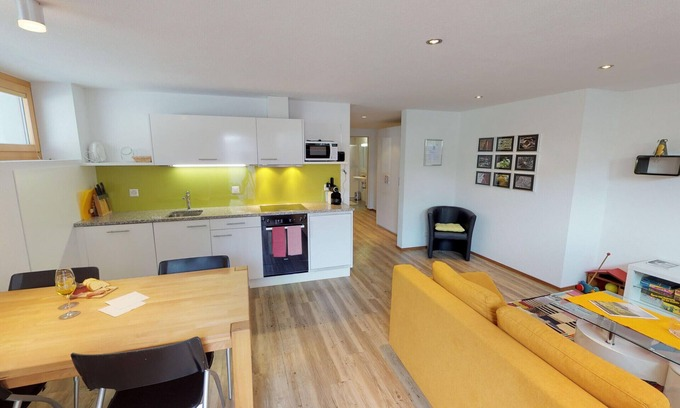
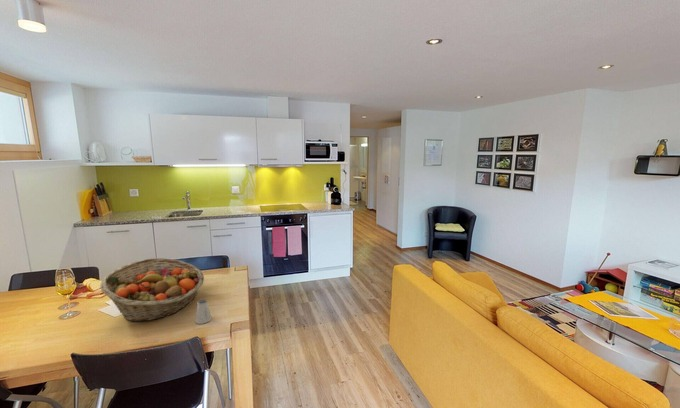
+ saltshaker [194,298,213,325]
+ fruit basket [99,257,205,322]
